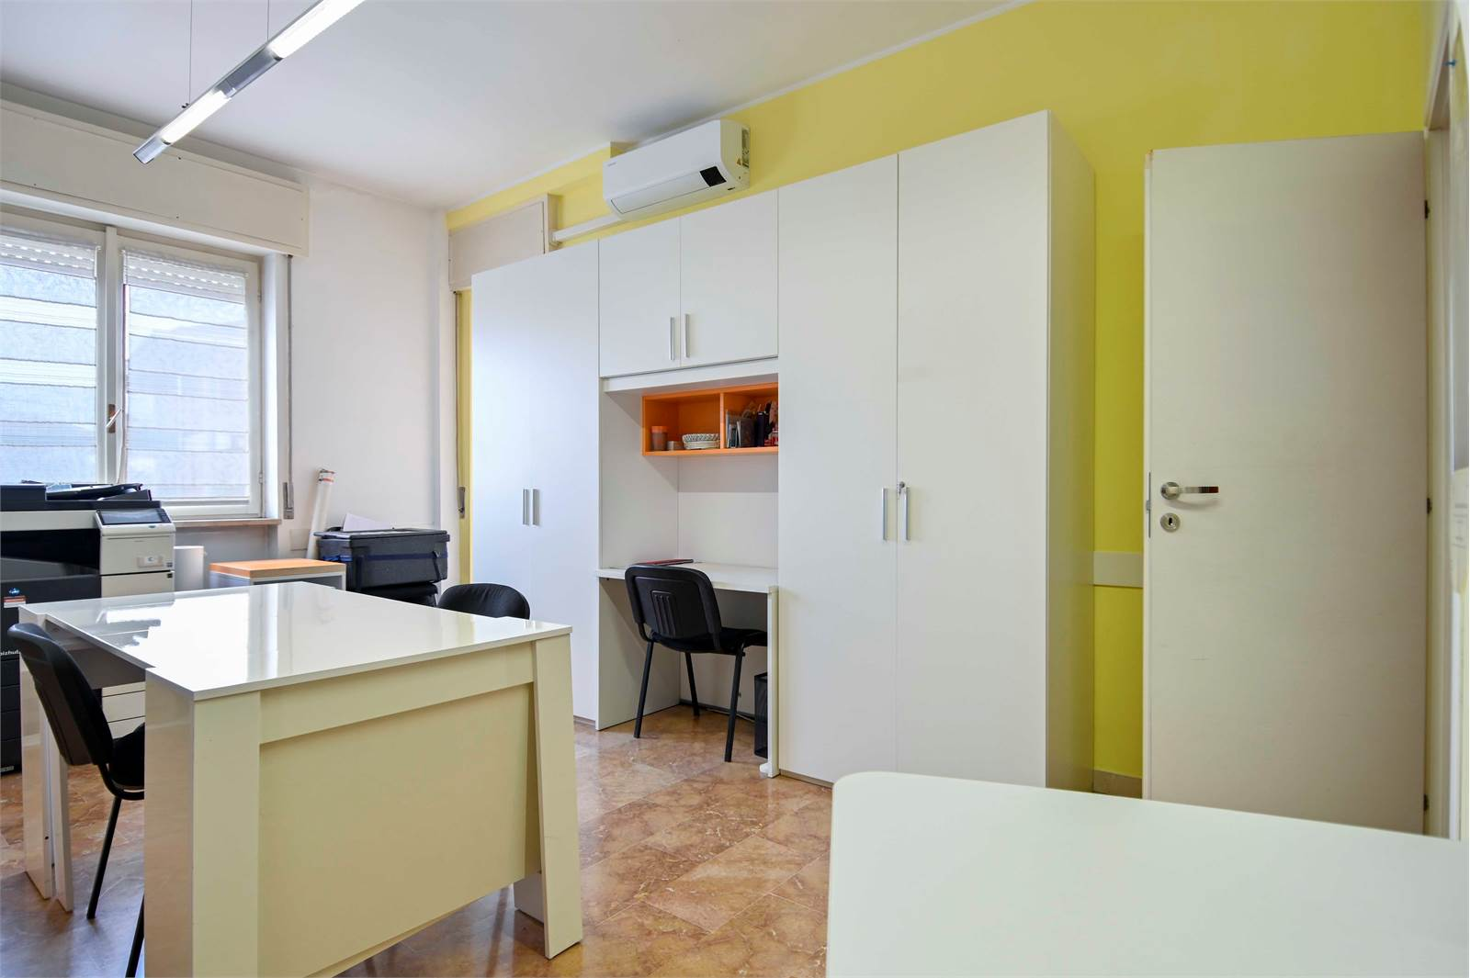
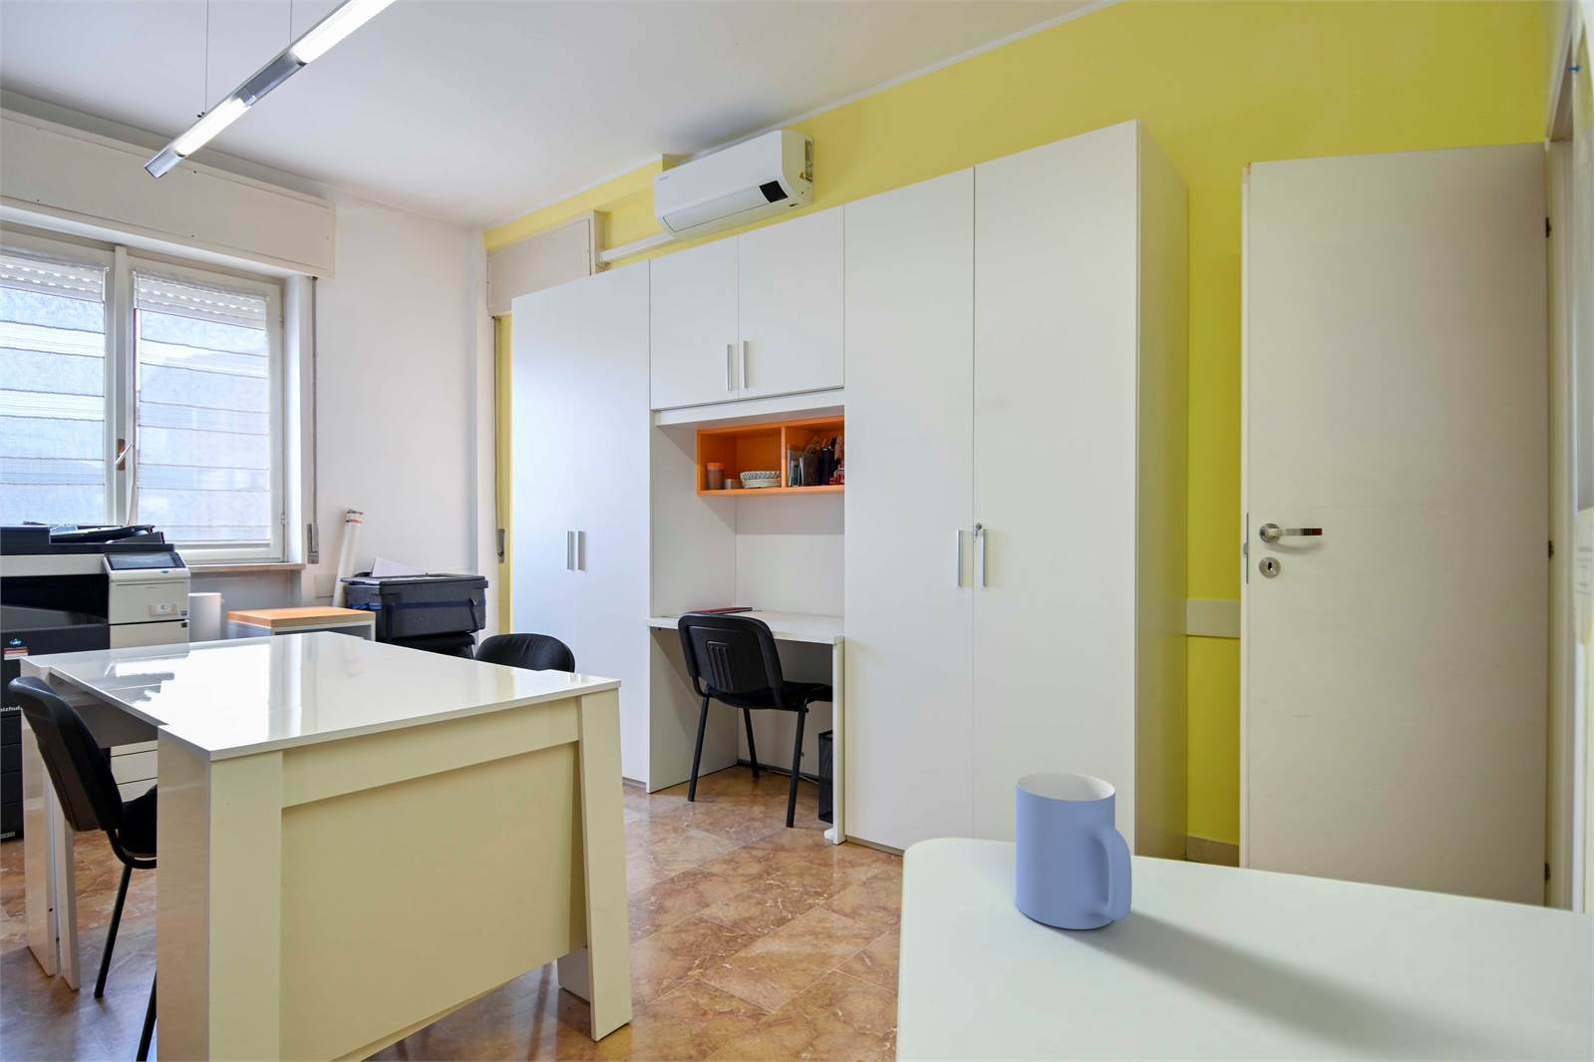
+ mug [1014,770,1133,930]
